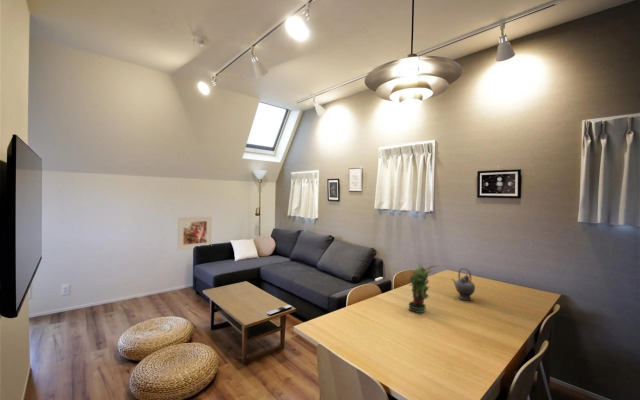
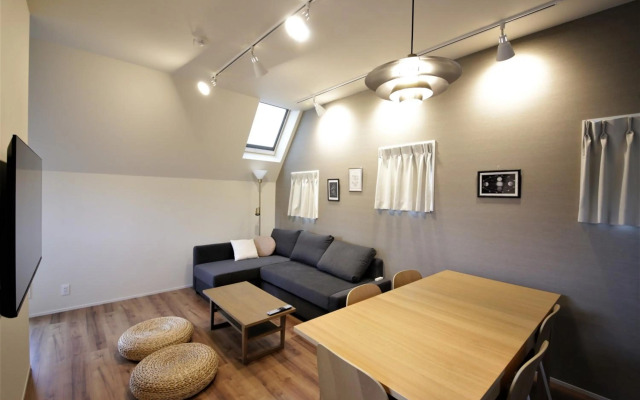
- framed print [177,215,213,251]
- potted plant [406,262,439,314]
- teapot [451,267,476,301]
